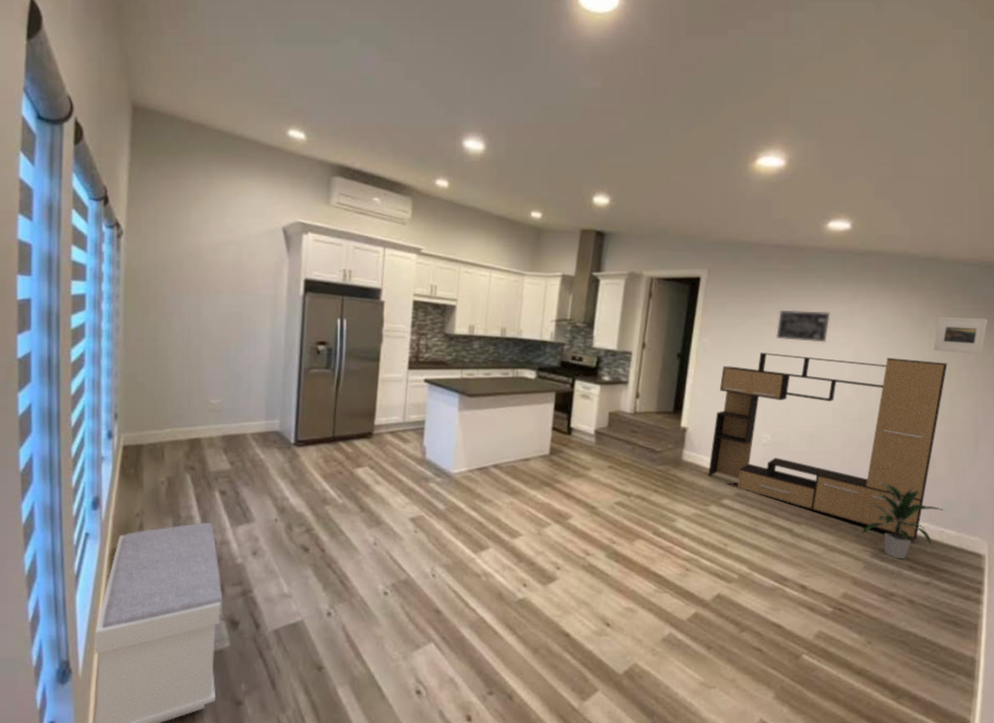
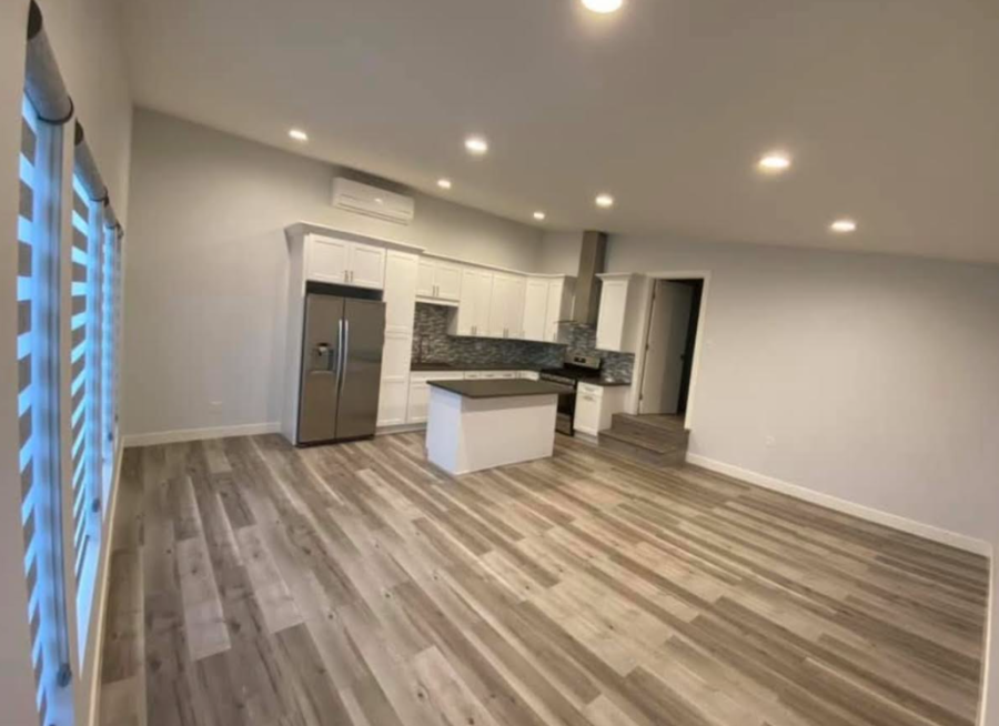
- media console [707,352,949,541]
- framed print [933,316,988,355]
- wall art [775,310,831,343]
- bench [93,522,223,723]
- indoor plant [860,482,947,559]
